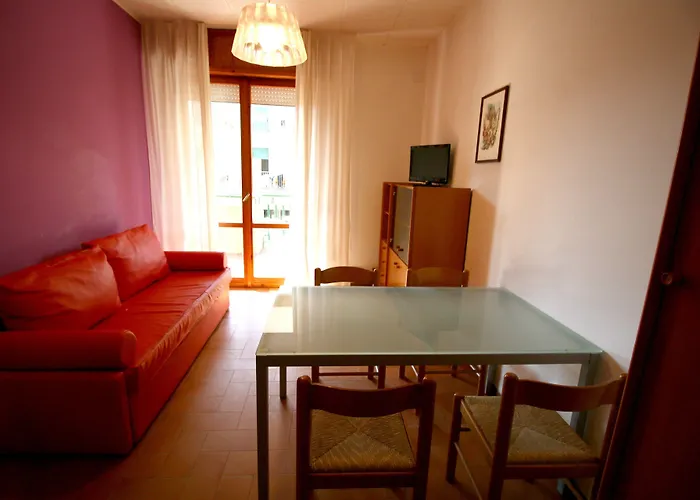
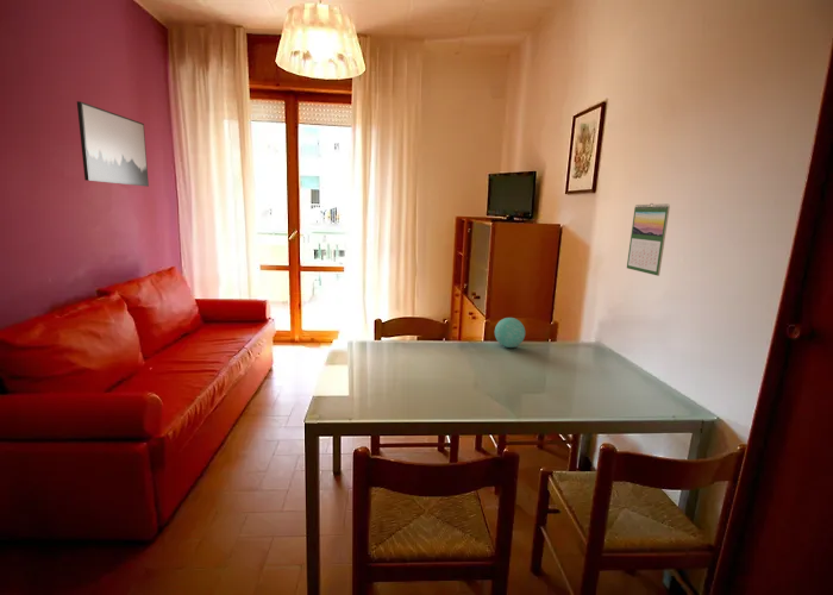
+ wall art [76,100,150,188]
+ decorative ball [494,317,526,349]
+ calendar [626,202,671,277]
